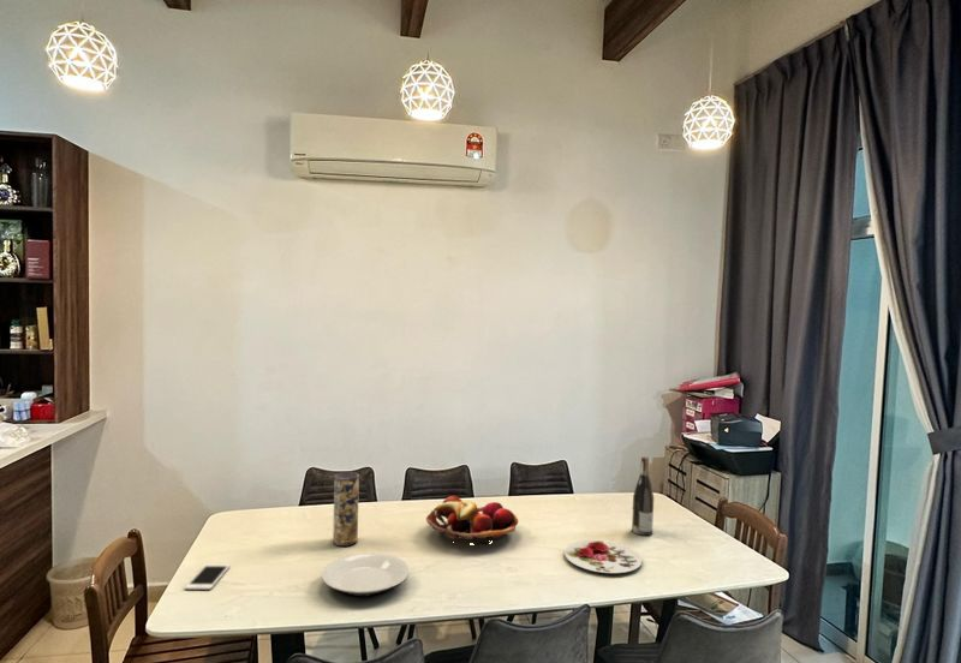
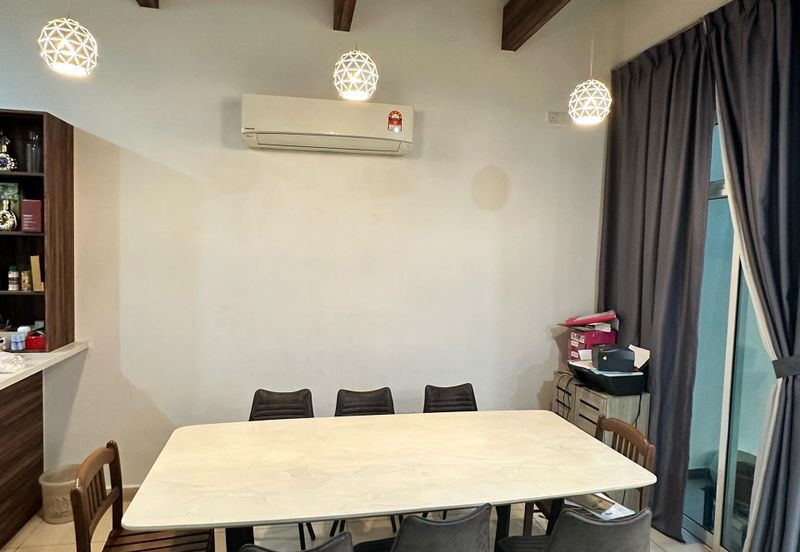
- wine bottle [631,455,655,537]
- plate [321,551,411,598]
- cell phone [184,563,231,591]
- fruit basket [425,495,519,545]
- vase [332,471,360,548]
- plate [563,539,643,574]
